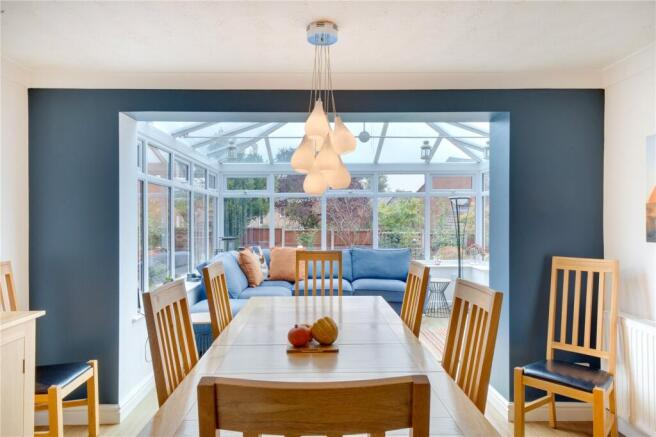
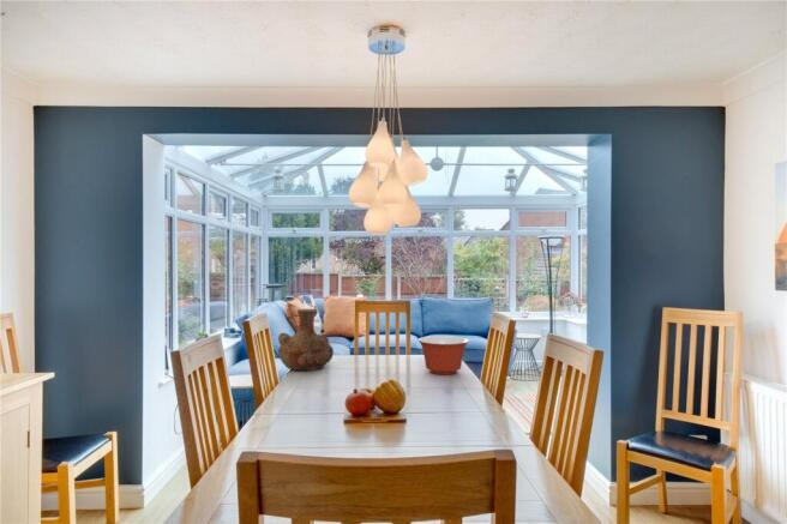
+ mixing bowl [417,335,470,375]
+ vase [277,308,335,372]
